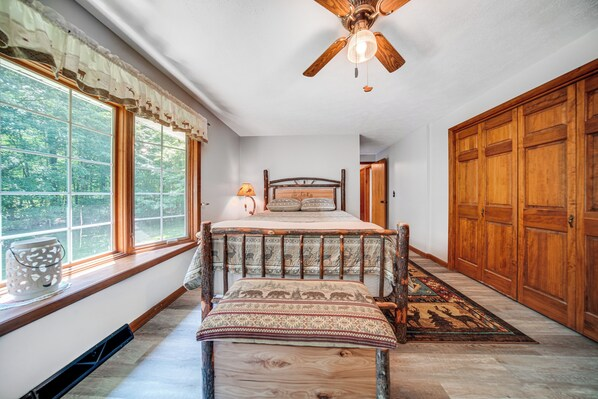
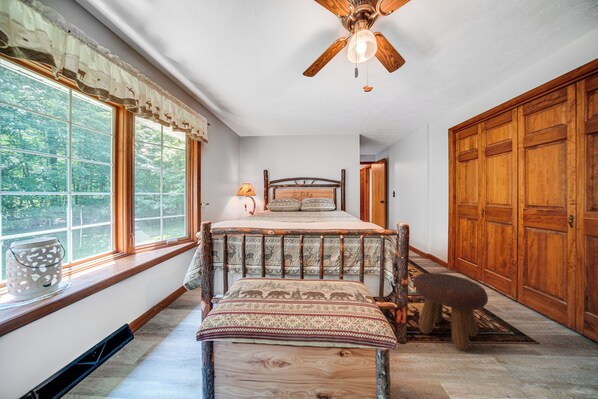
+ footstool [412,272,489,351]
